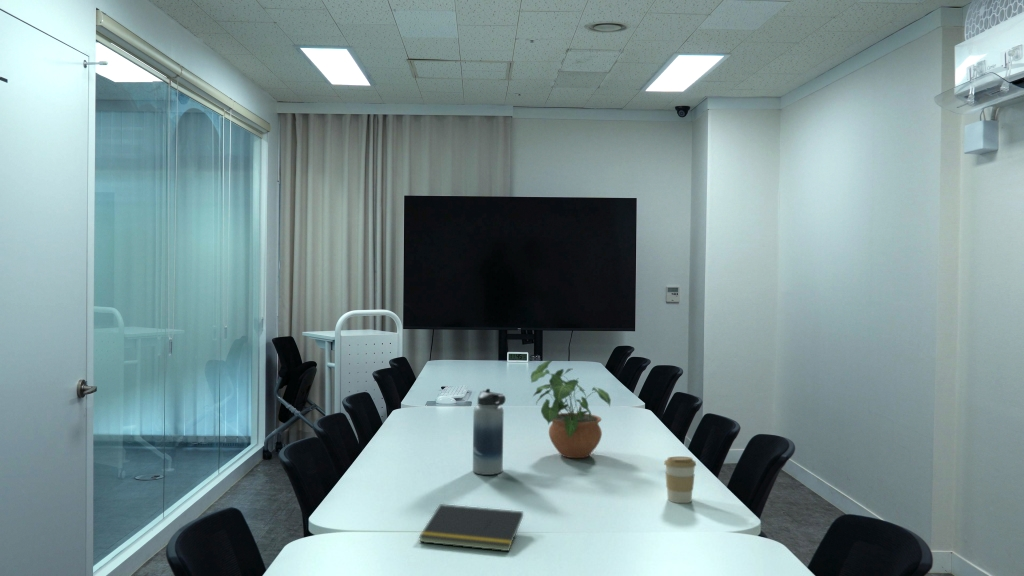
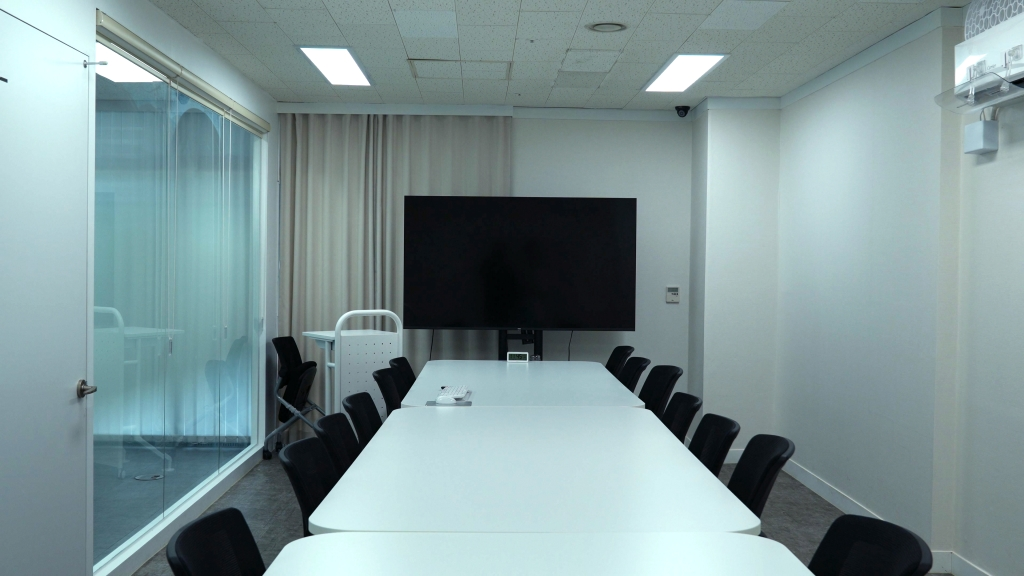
- notepad [418,503,524,552]
- water bottle [472,388,507,476]
- potted plant [530,359,612,459]
- coffee cup [663,456,697,504]
